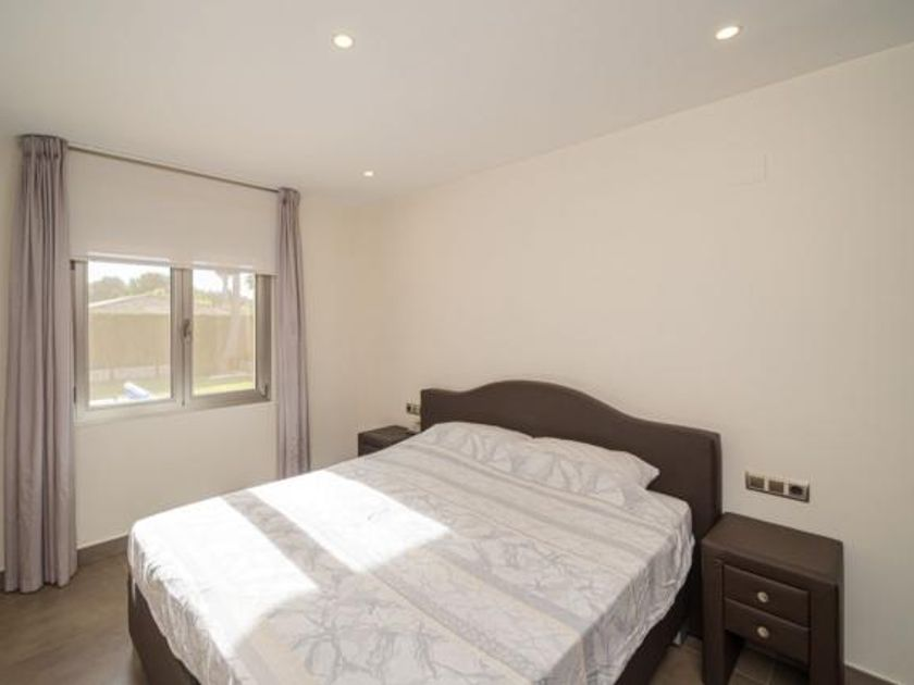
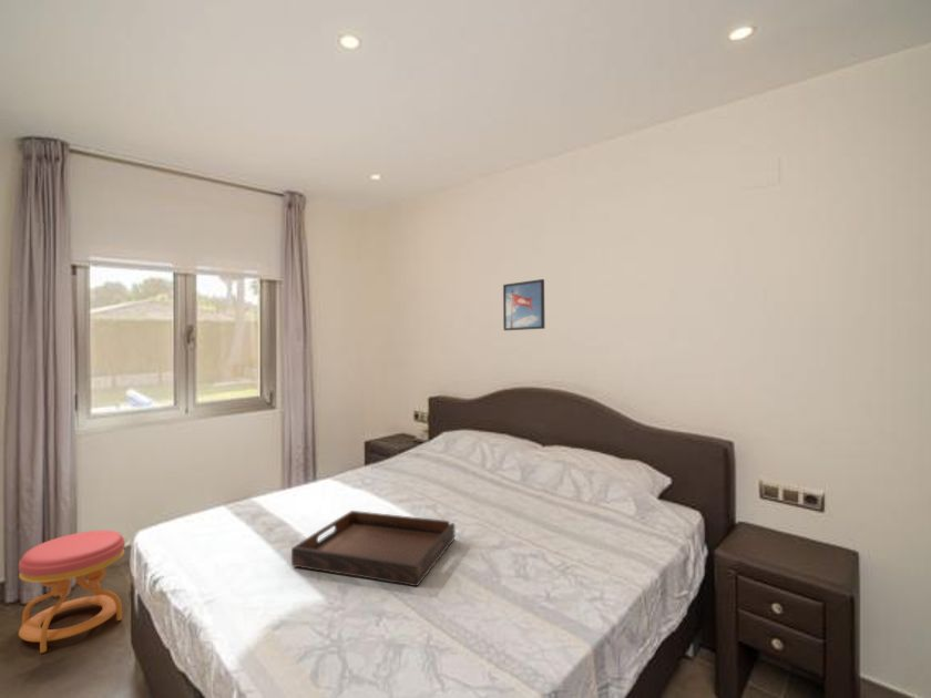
+ stool [18,530,126,654]
+ serving tray [290,510,456,587]
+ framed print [502,278,546,331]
